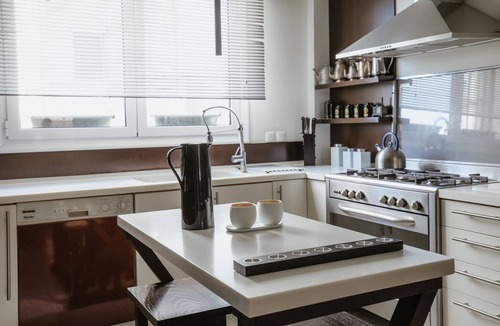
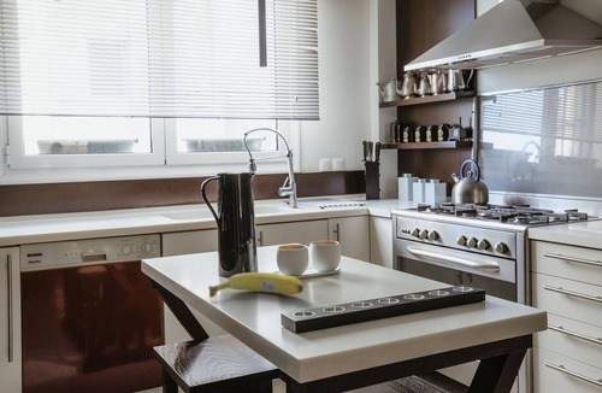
+ fruit [207,271,305,299]
